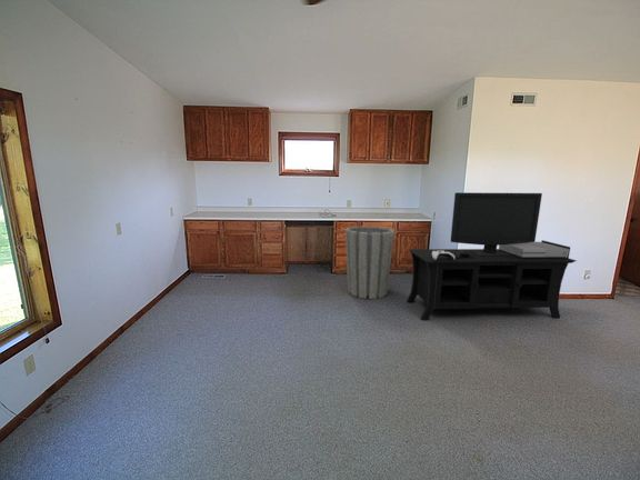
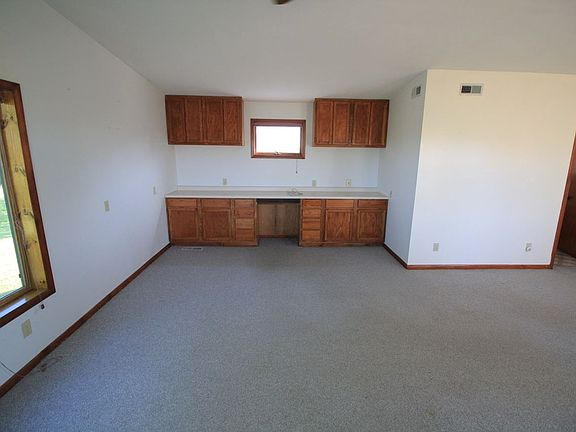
- media console [406,191,578,321]
- trash can [344,224,396,300]
